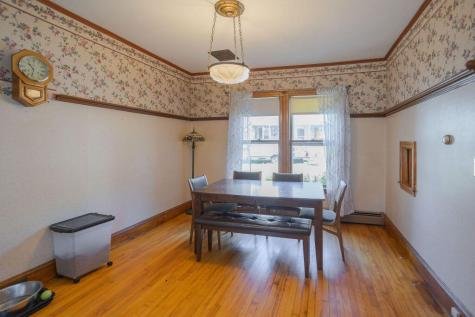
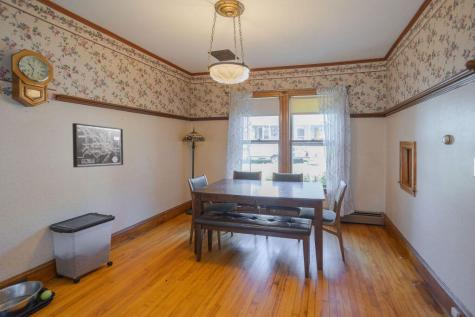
+ wall art [71,122,124,169]
